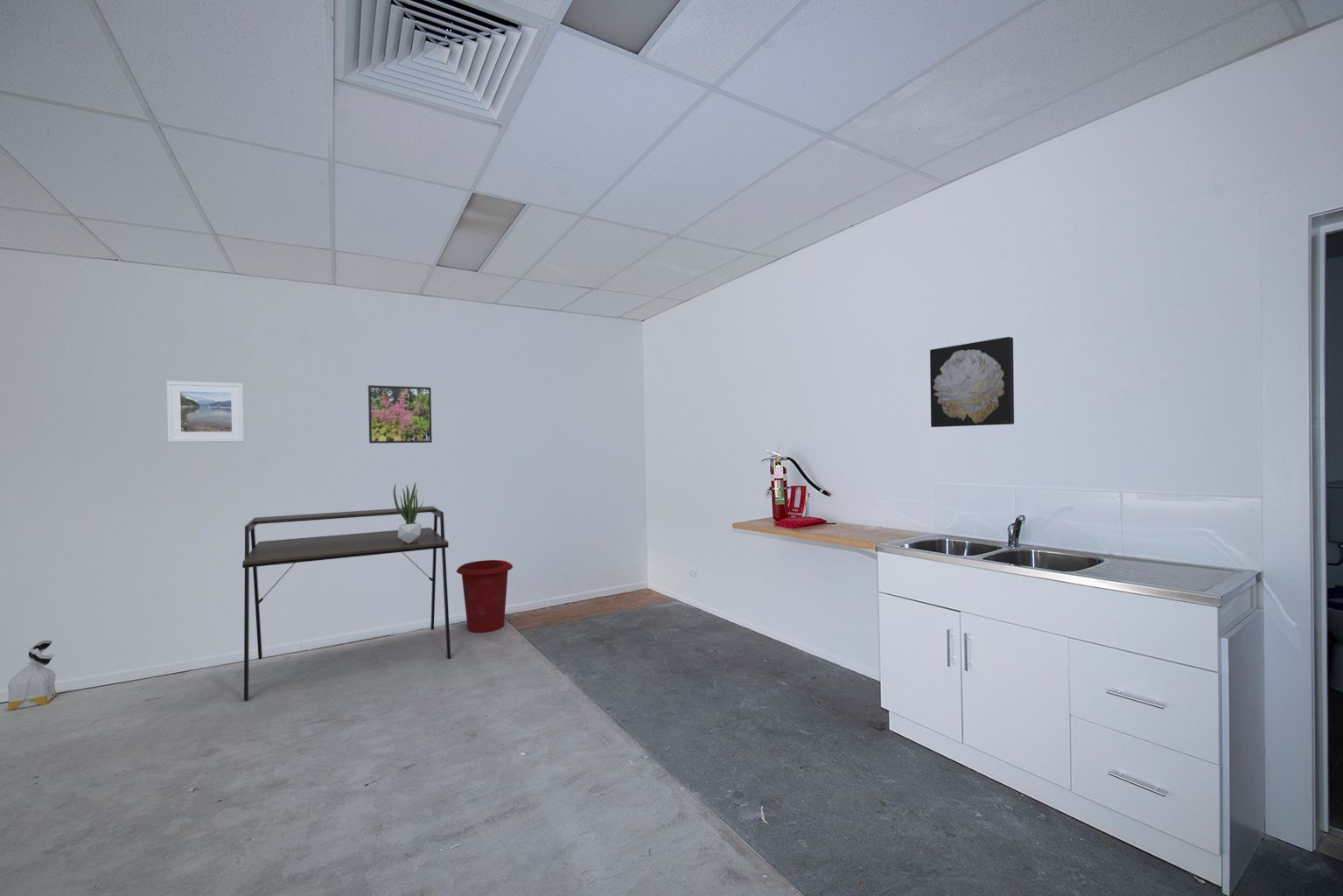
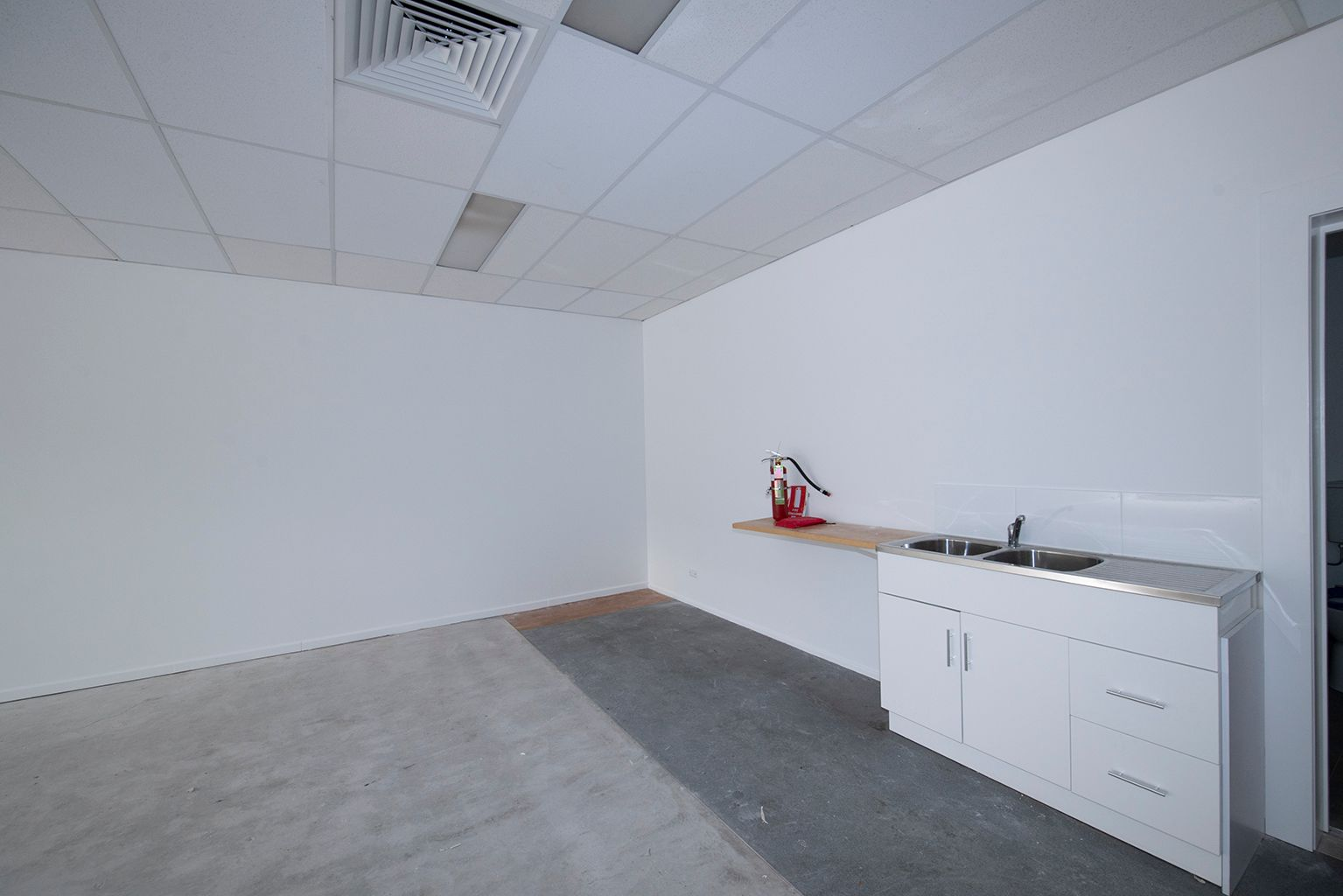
- waste bin [456,559,514,634]
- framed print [166,380,245,443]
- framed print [367,384,432,444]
- desk [241,506,451,702]
- bag [6,640,58,711]
- potted plant [393,482,423,543]
- wall art [929,336,1015,428]
